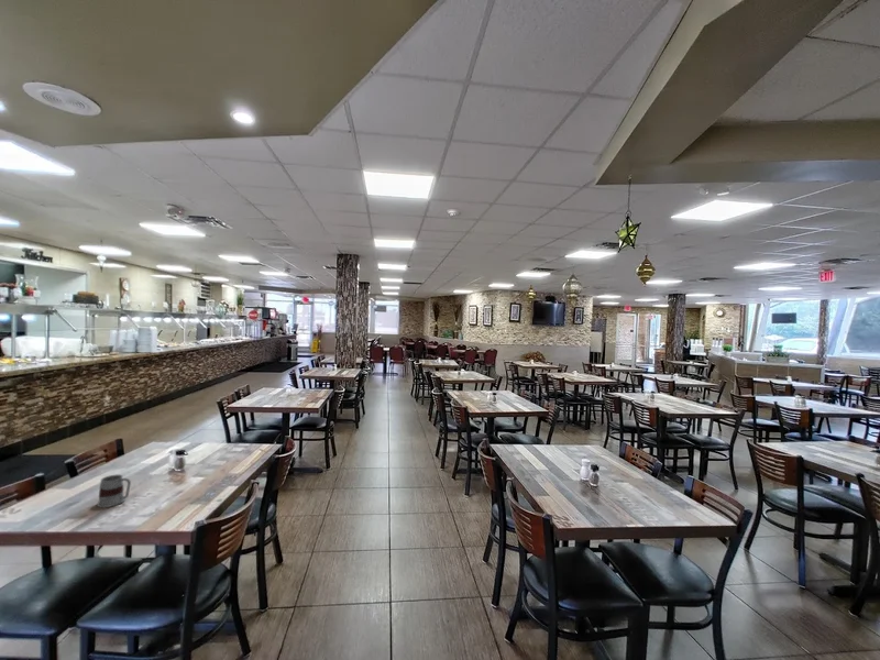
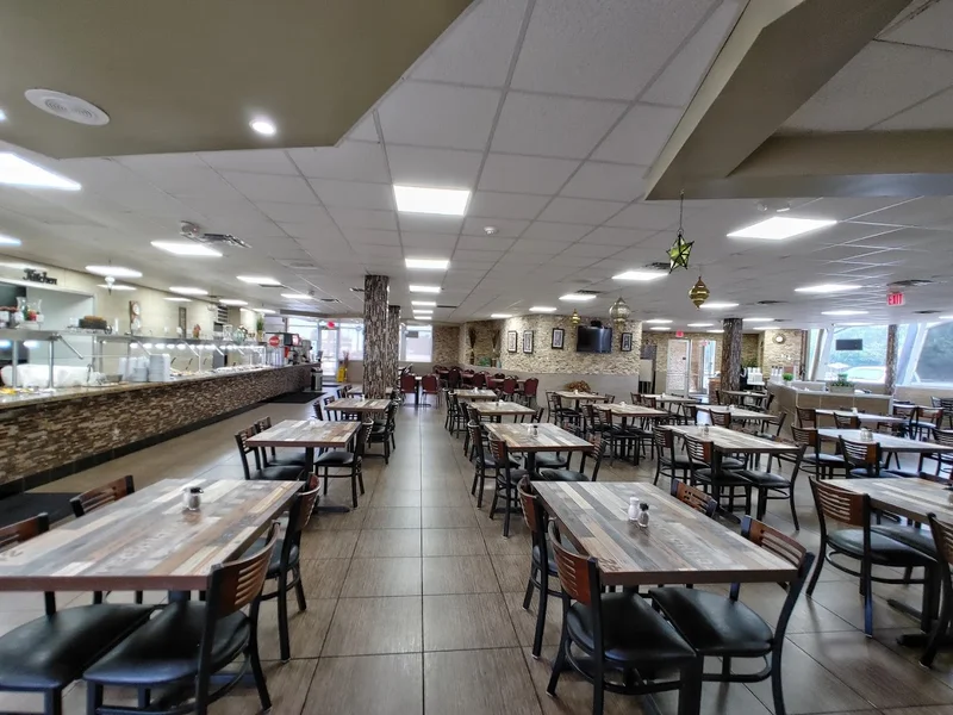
- mug [96,474,132,508]
